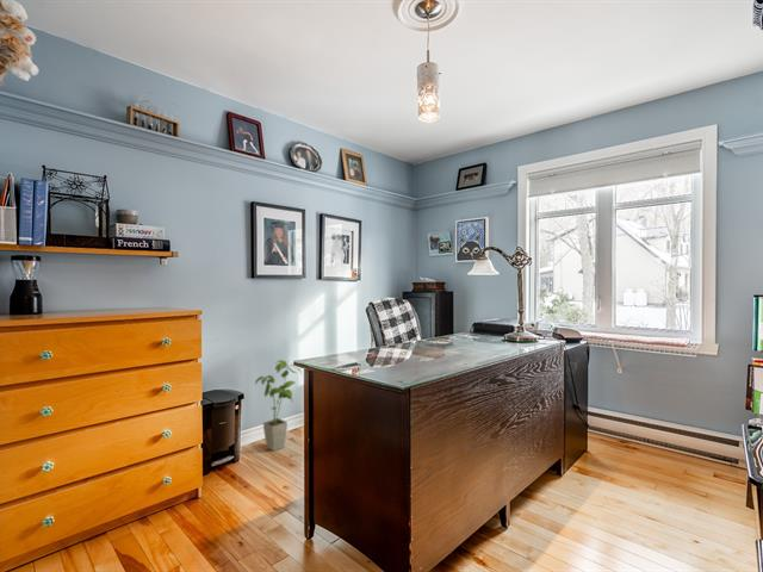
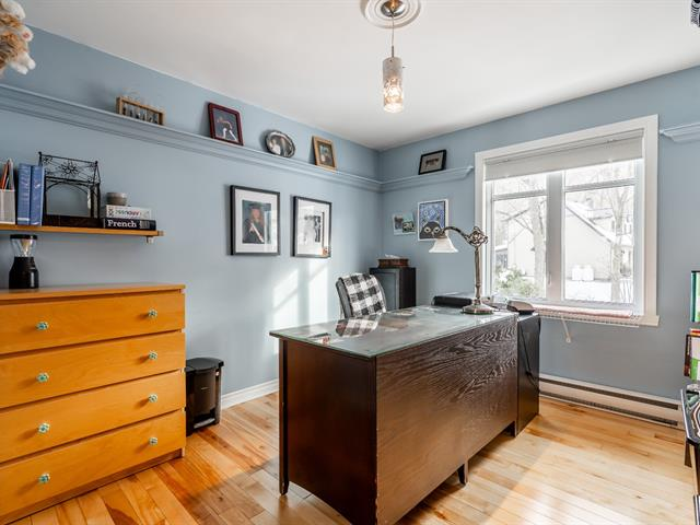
- house plant [254,359,303,452]
